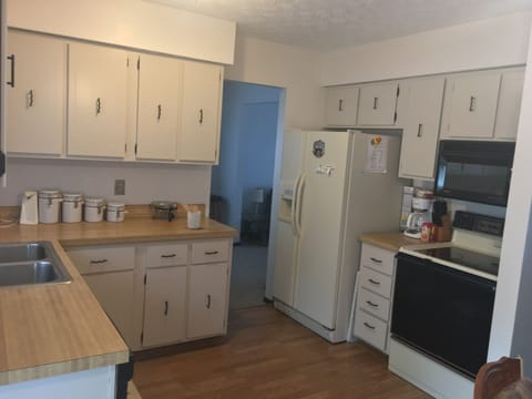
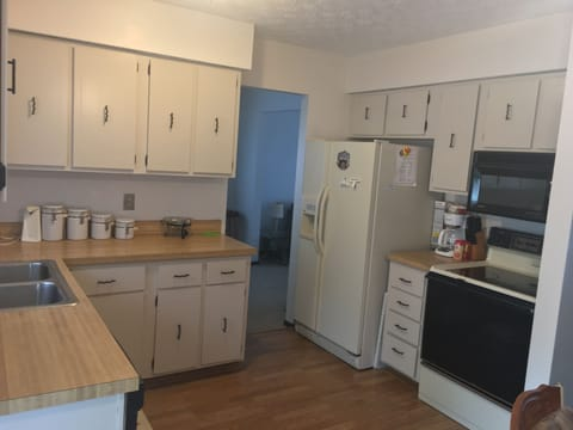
- utensil holder [180,203,202,229]
